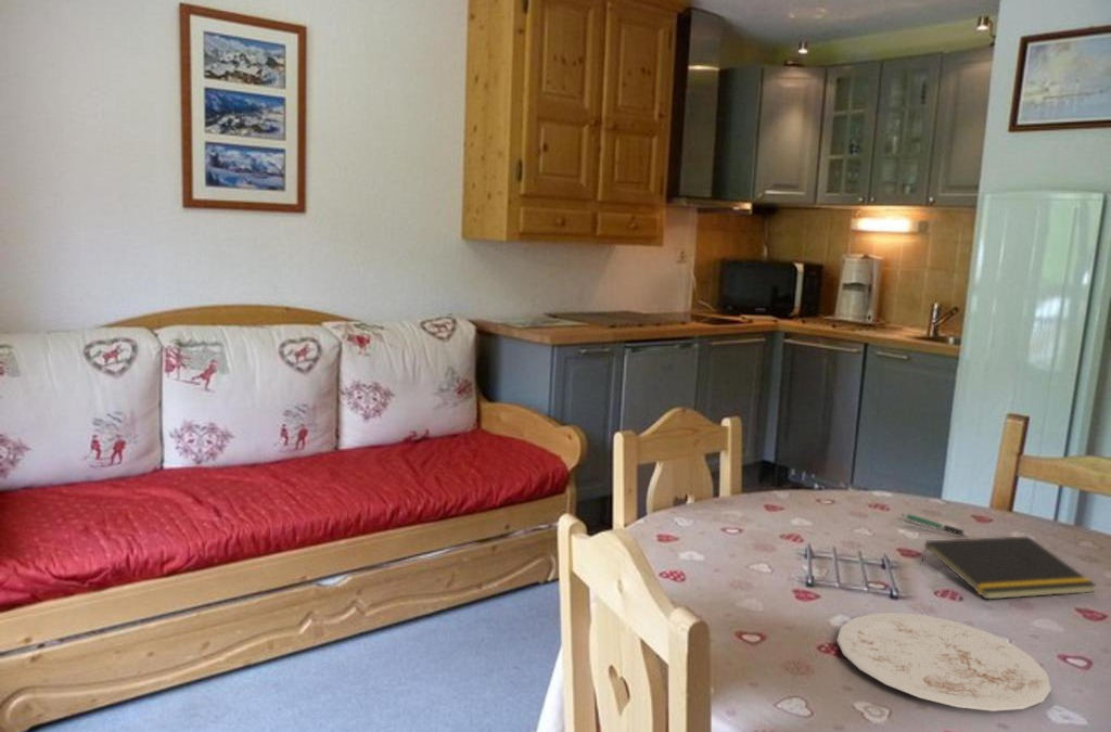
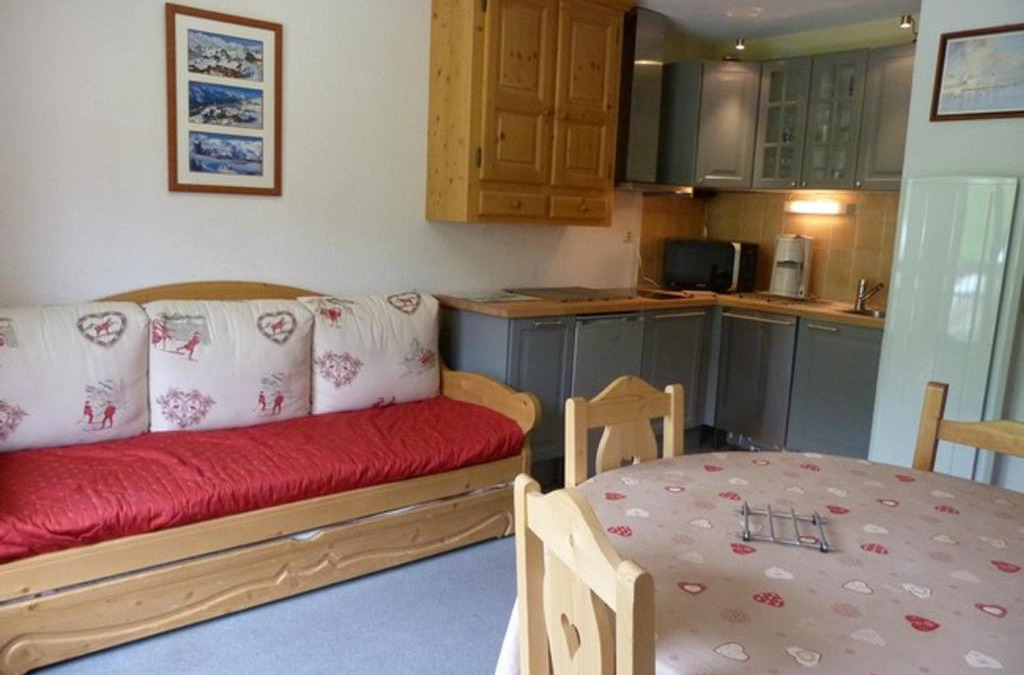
- pen [901,512,972,537]
- notepad [919,536,1098,600]
- plate [835,612,1052,712]
